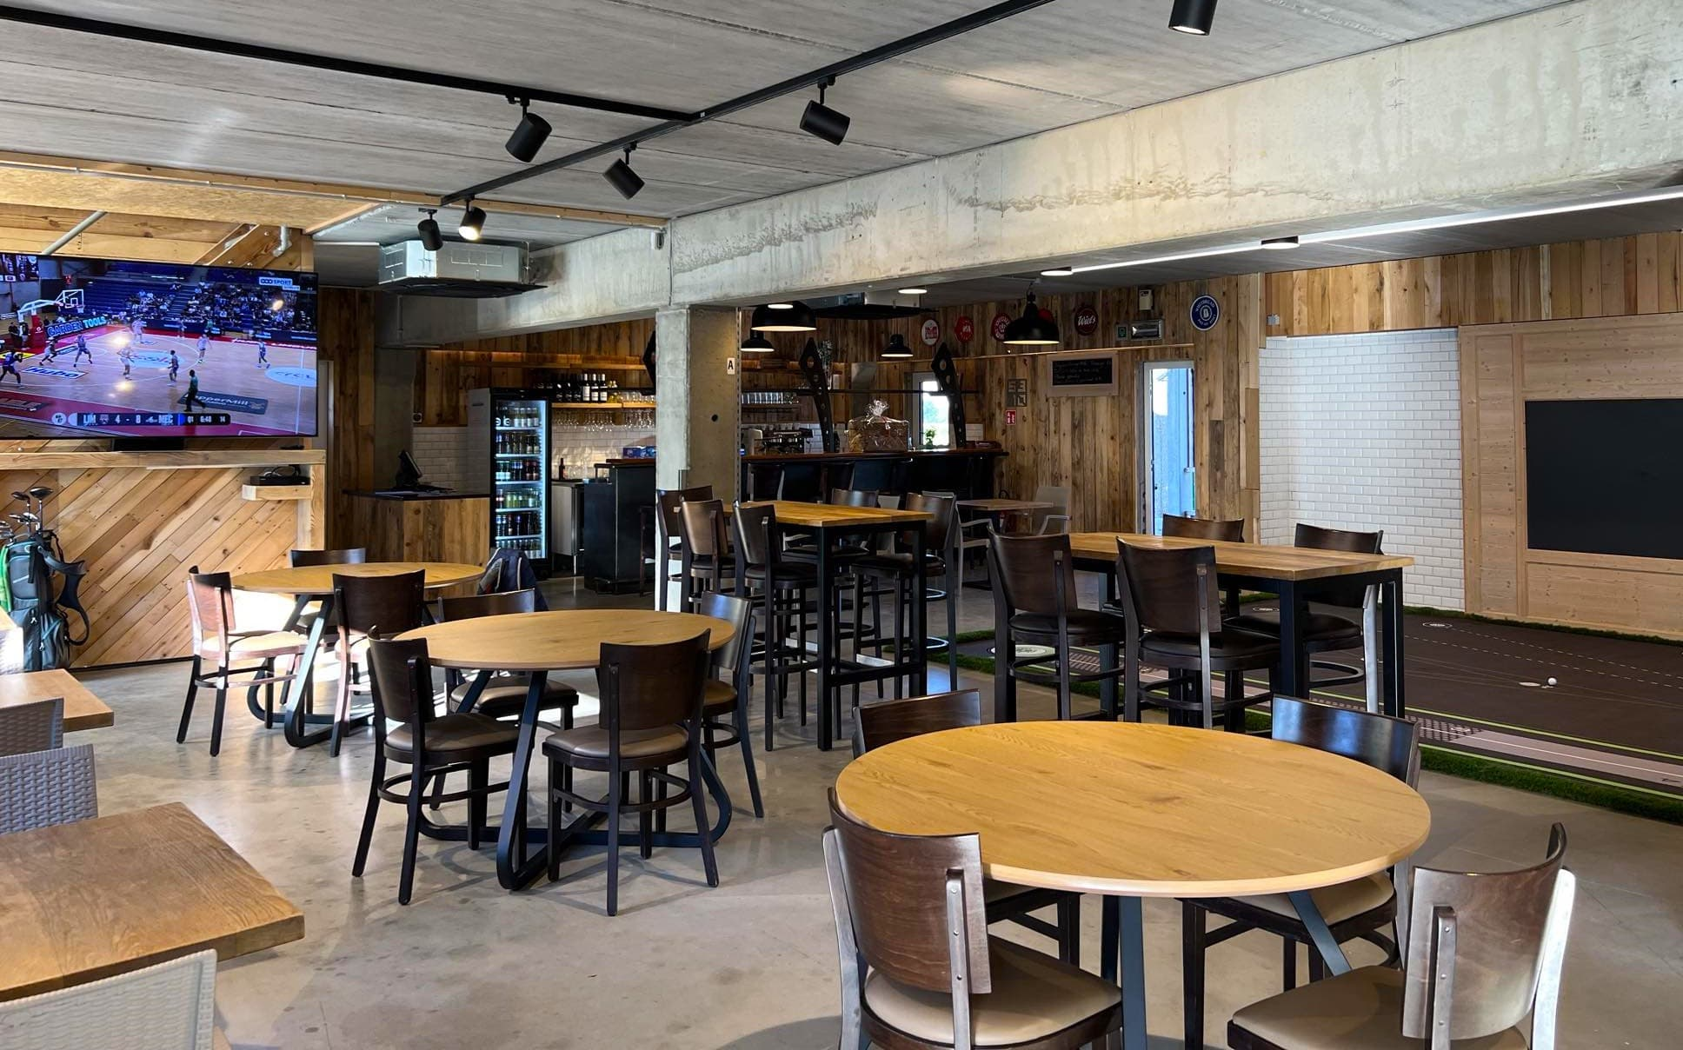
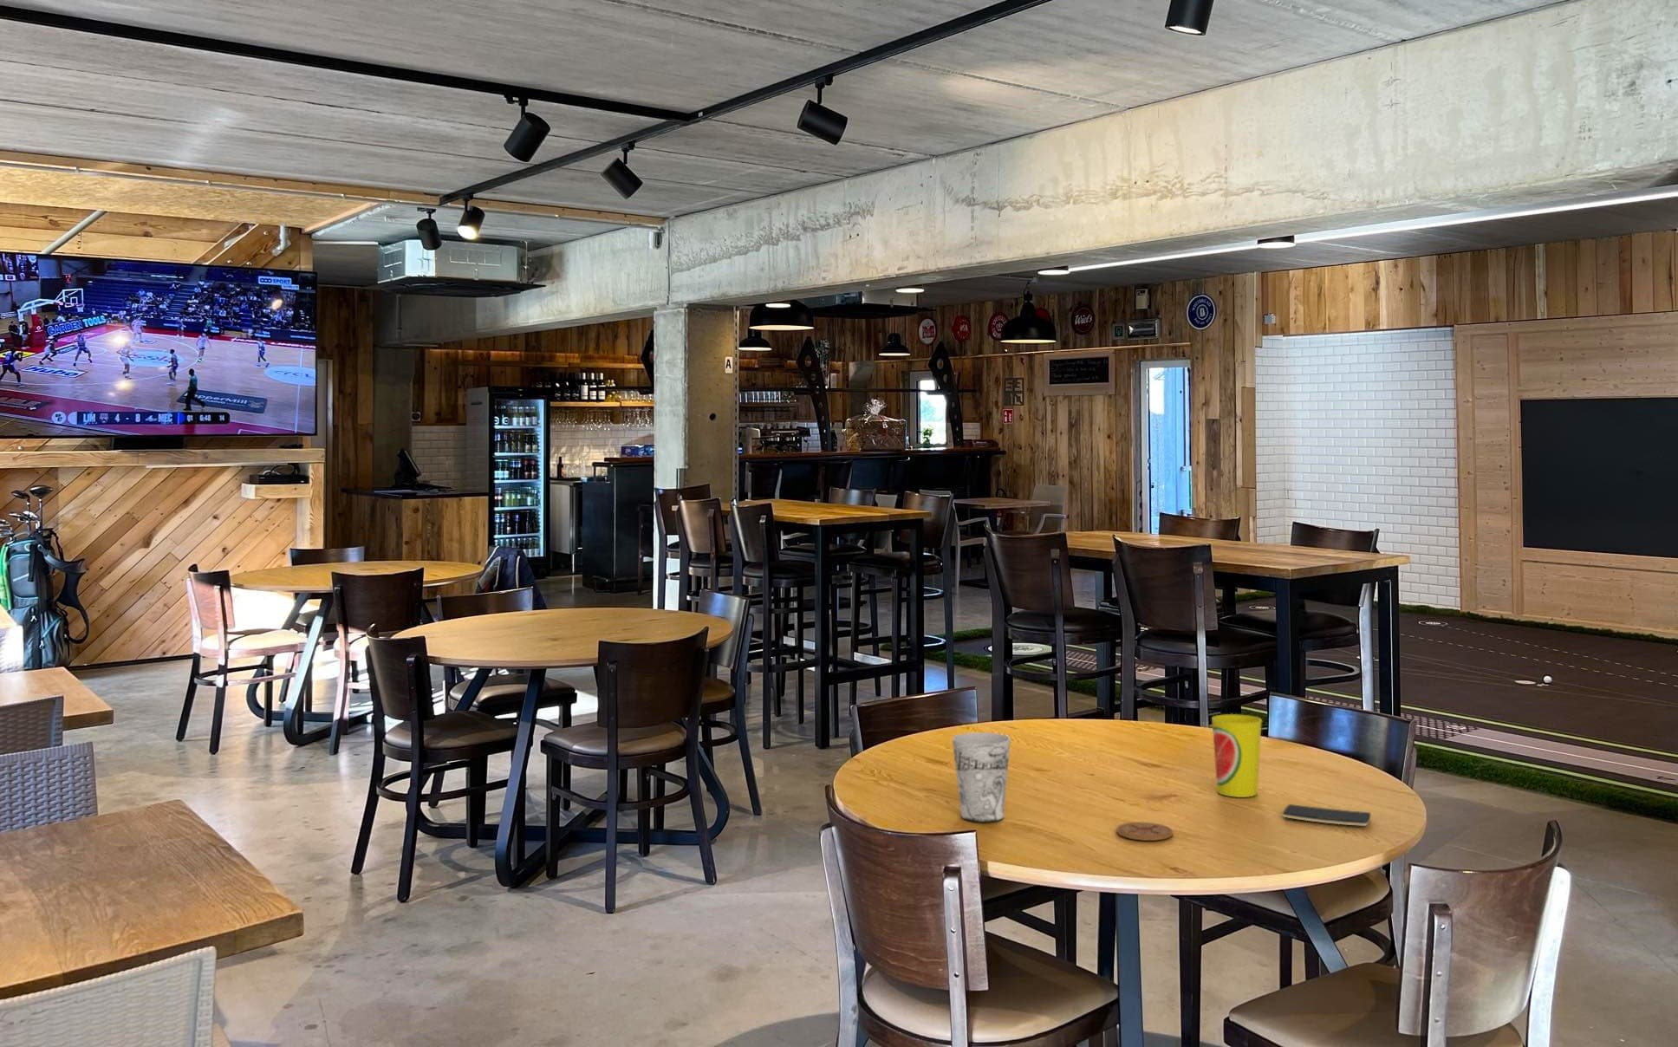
+ coaster [1116,821,1174,842]
+ cup [1211,713,1263,799]
+ smartphone [1282,803,1372,826]
+ cup [952,731,1011,824]
